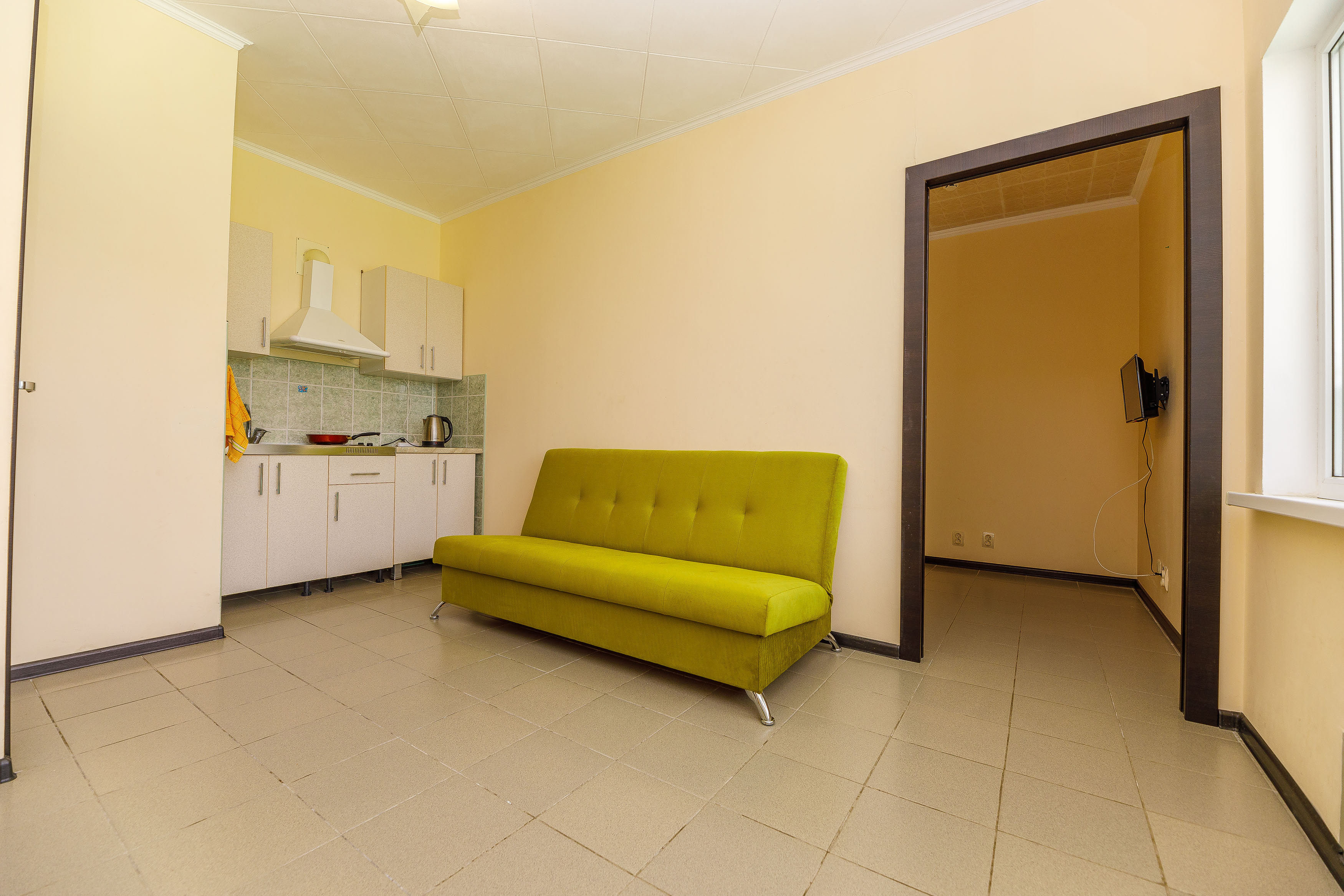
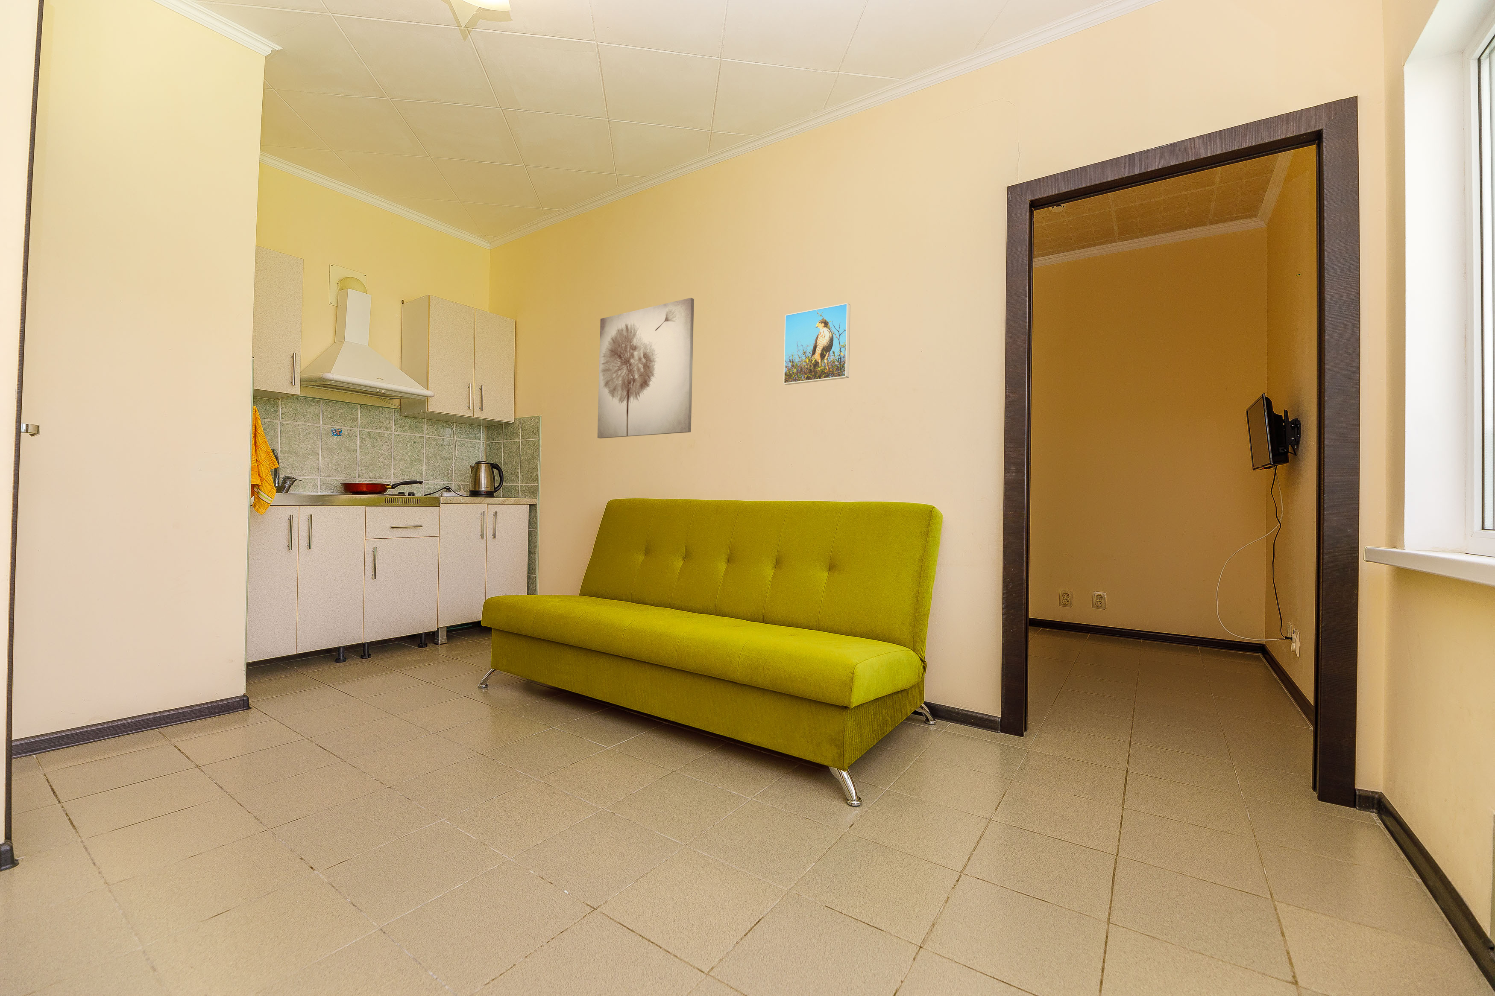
+ wall art [597,297,694,439]
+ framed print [783,302,851,386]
